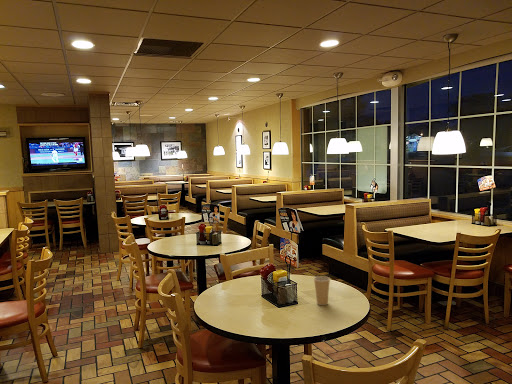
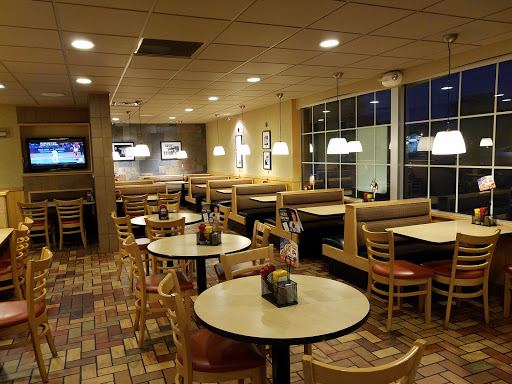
- paper cup [313,275,331,306]
